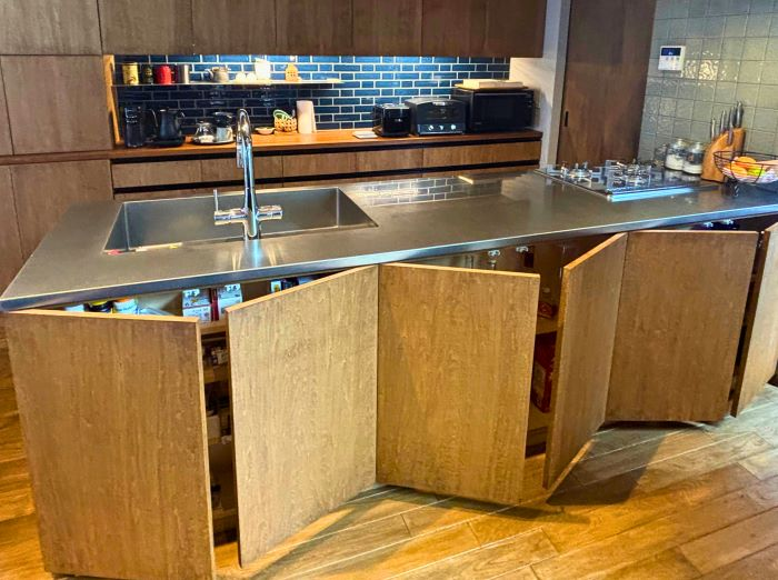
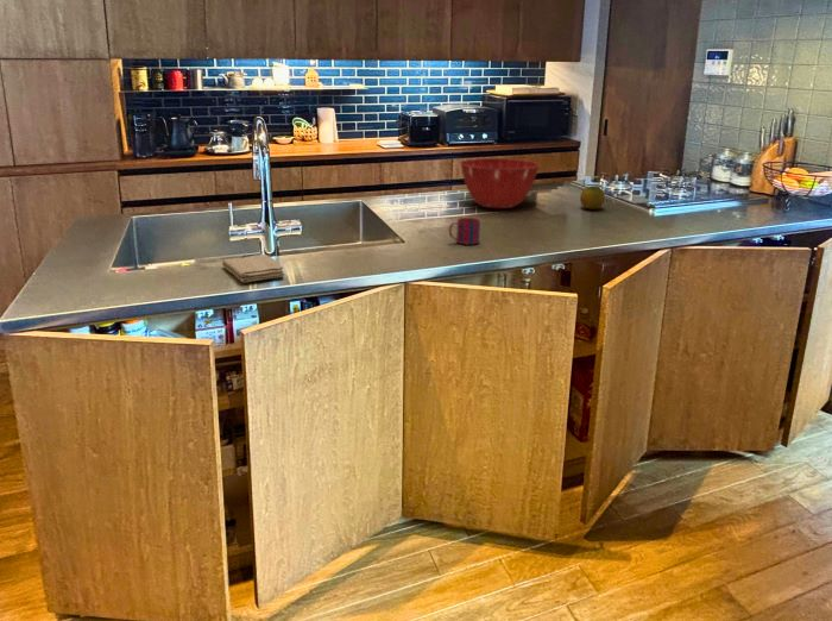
+ mixing bowl [459,157,541,209]
+ washcloth [221,253,285,283]
+ mug [448,217,481,246]
+ fruit [579,186,606,211]
